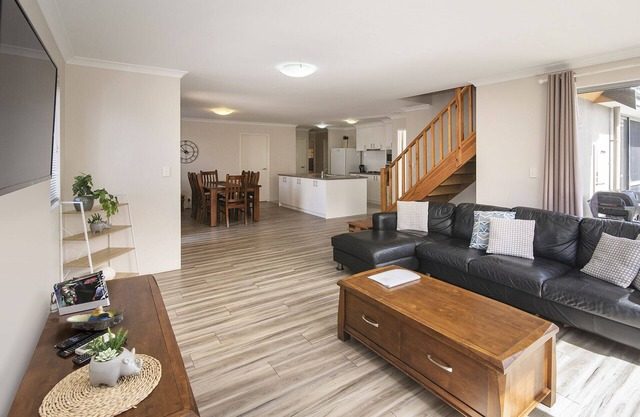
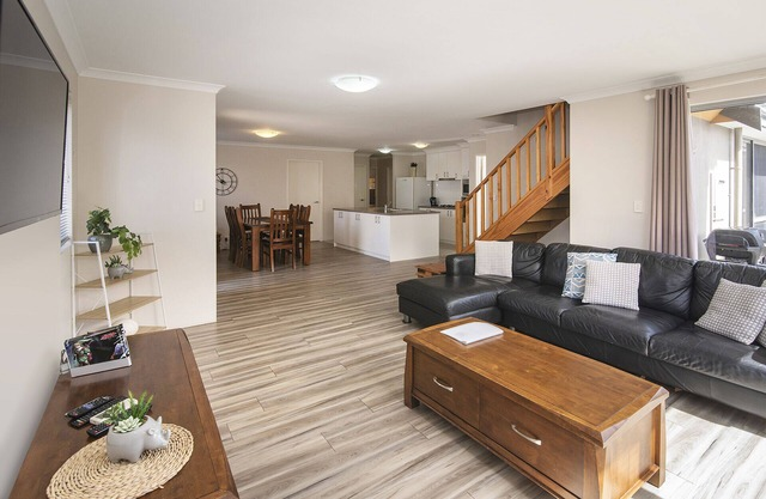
- decorative bowl [65,304,127,332]
